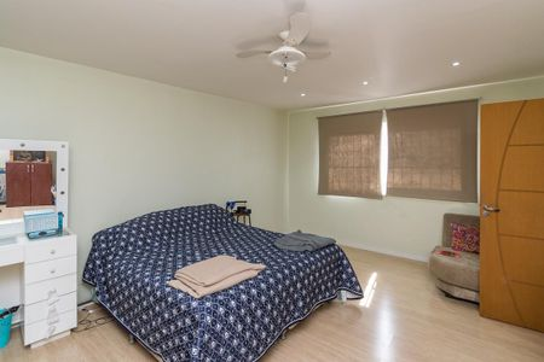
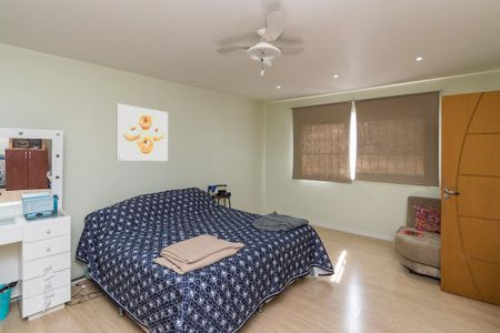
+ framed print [116,102,169,162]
